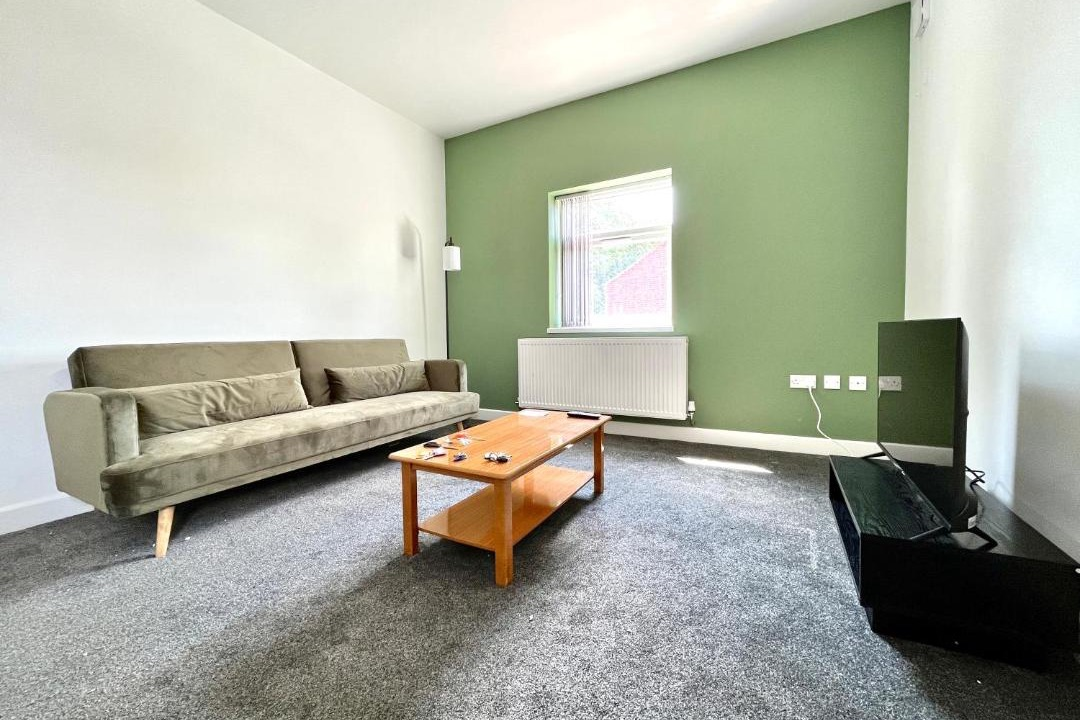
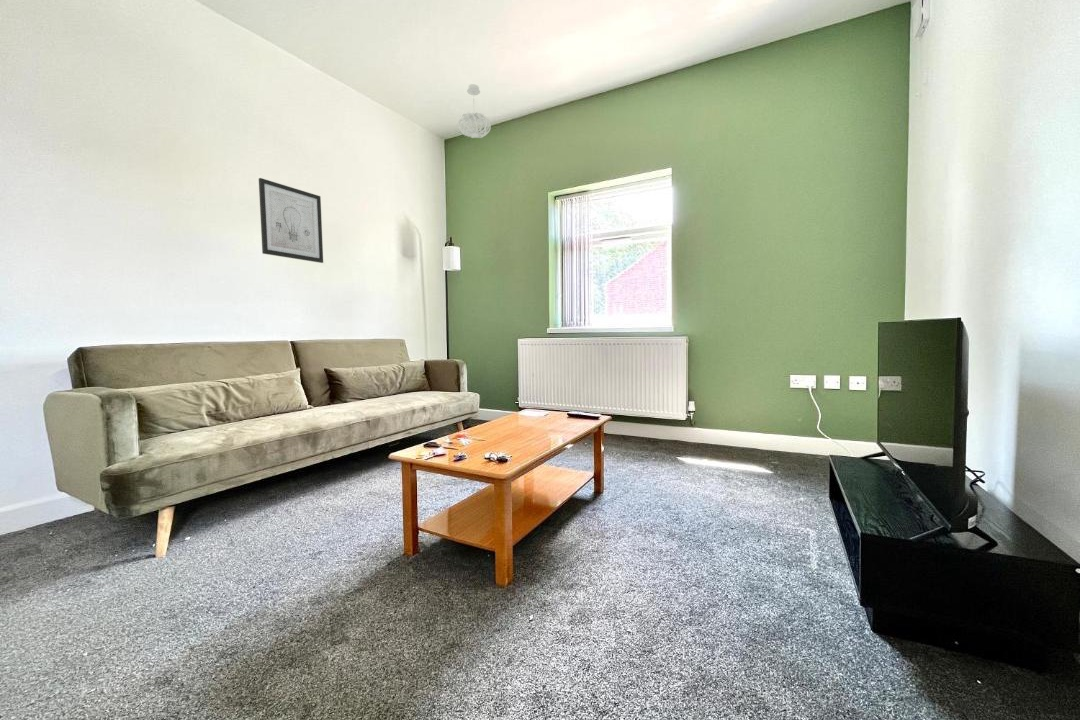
+ wall art [258,177,324,264]
+ pendant light [457,83,492,139]
